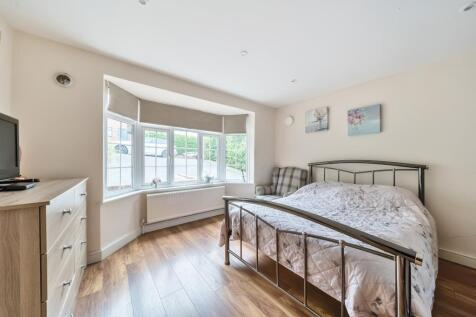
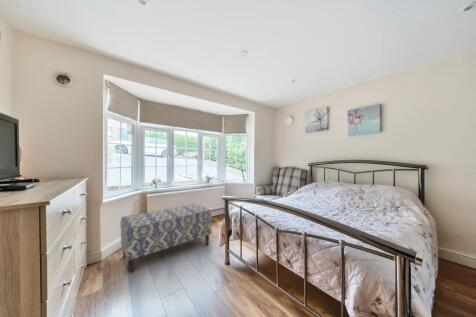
+ bench [119,203,213,274]
